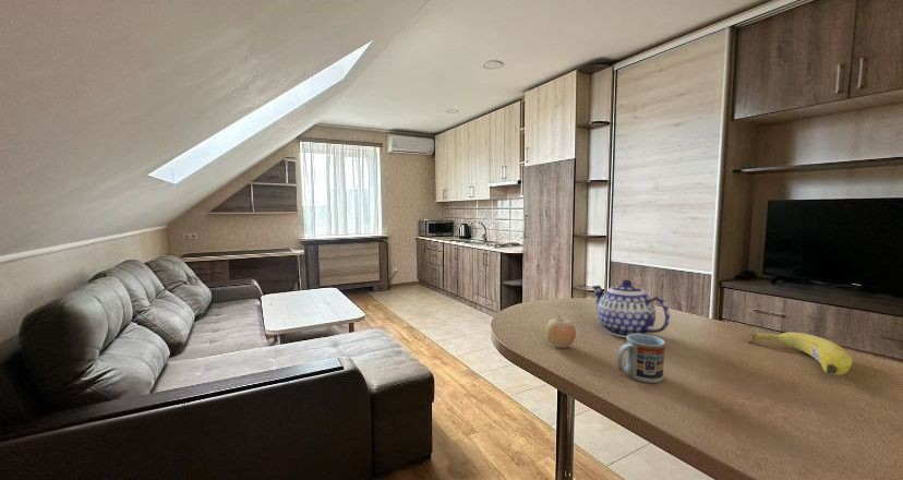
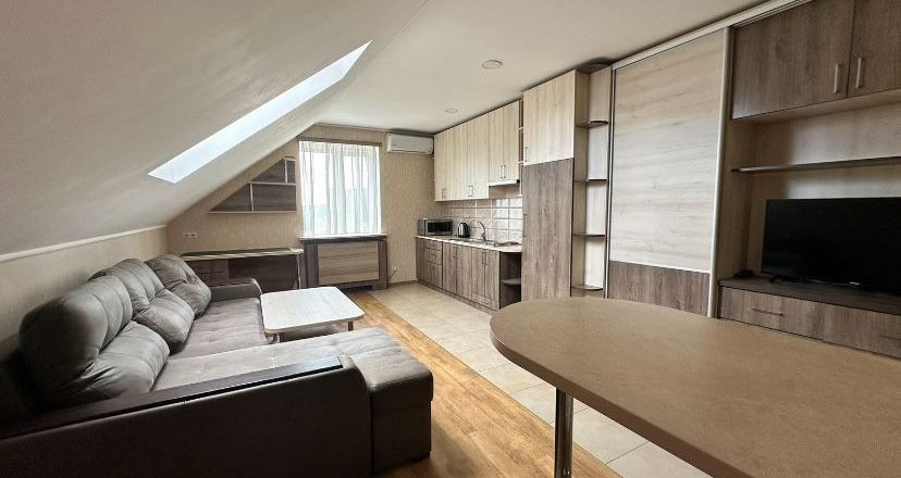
- fruit [544,314,577,349]
- teapot [591,278,671,339]
- fruit [746,331,854,376]
- cup [616,333,666,384]
